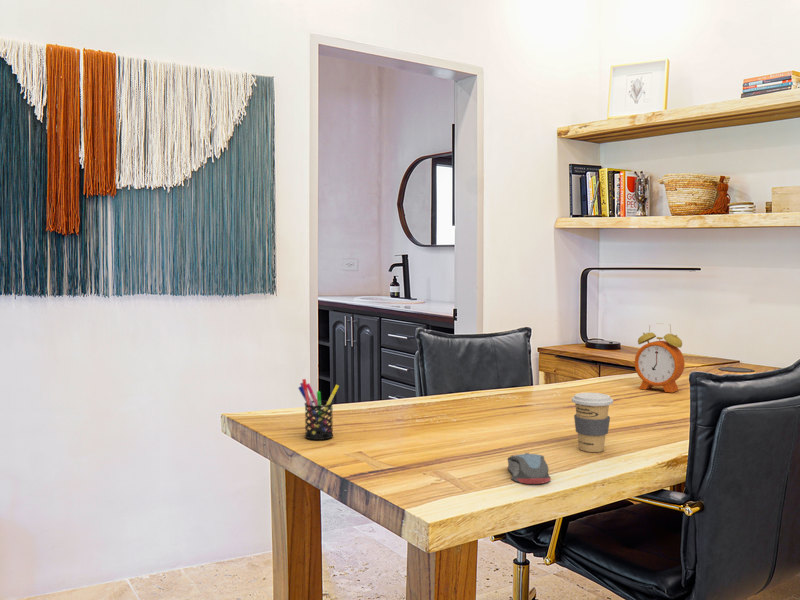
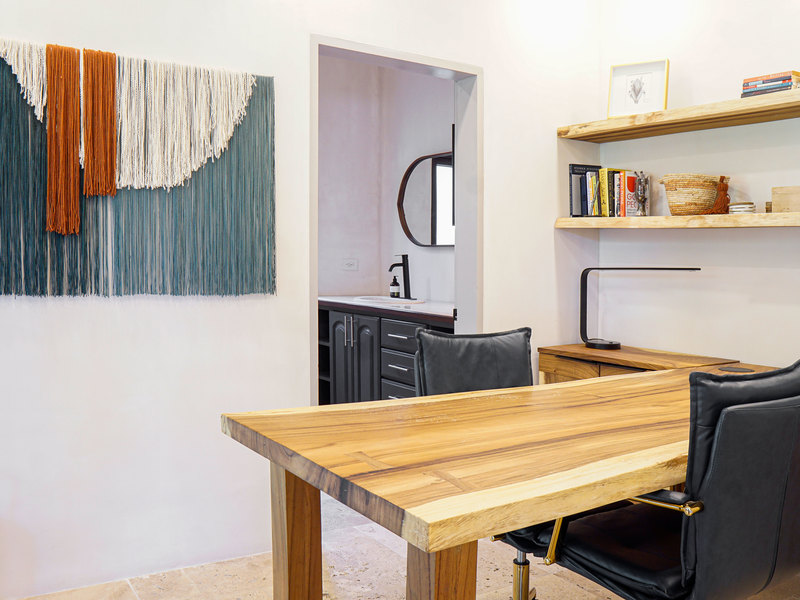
- computer mouse [507,452,552,485]
- pen holder [297,378,340,441]
- coffee cup [571,392,614,453]
- alarm clock [633,322,686,394]
